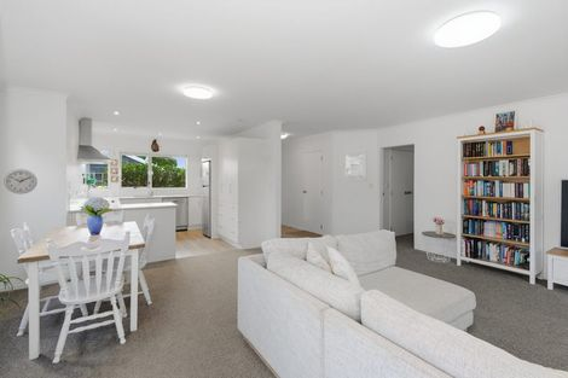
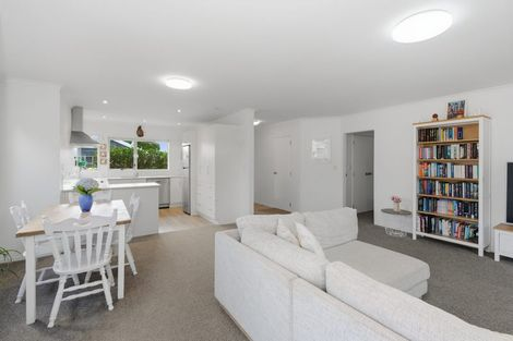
- wall clock [2,168,39,196]
